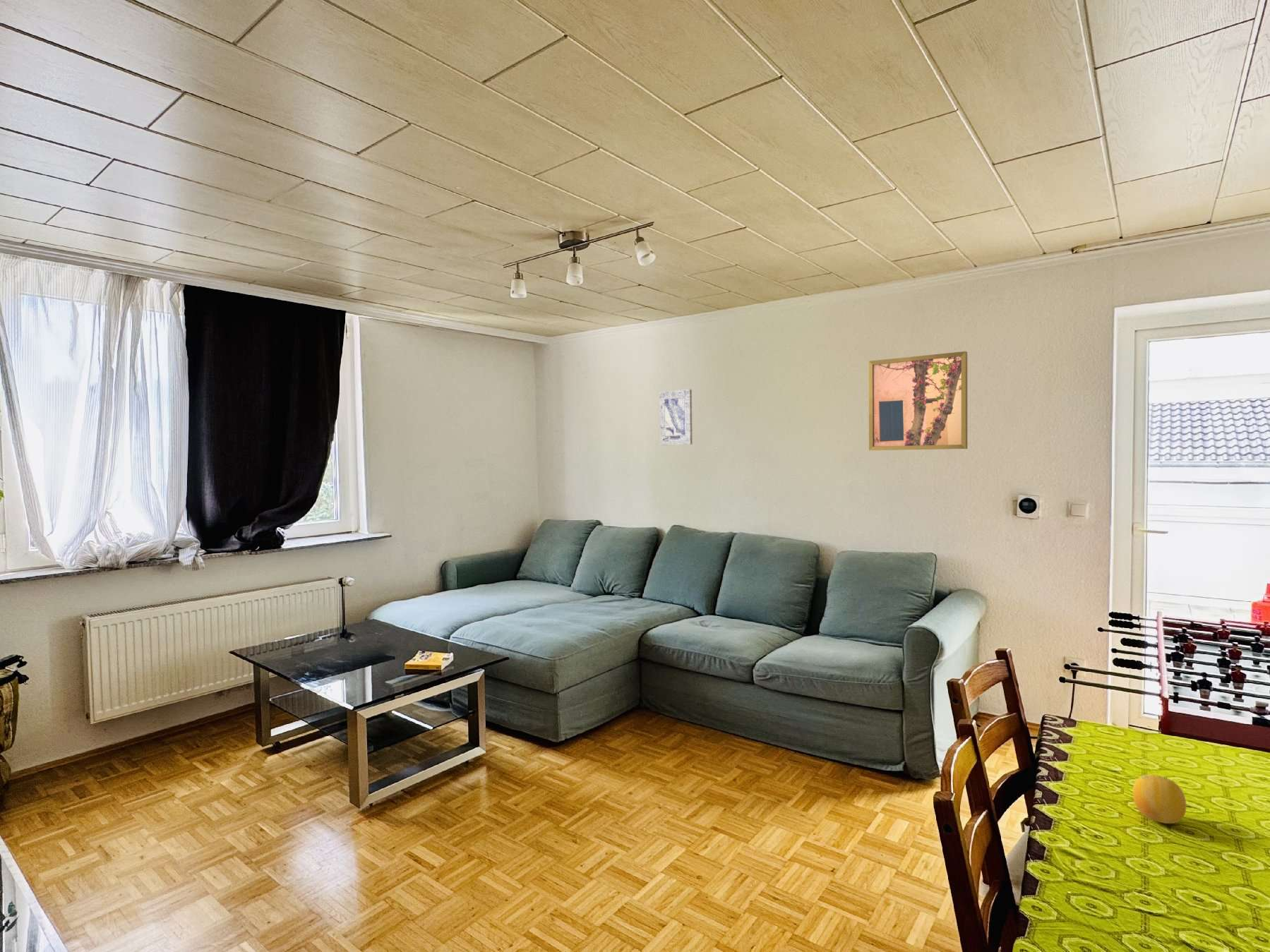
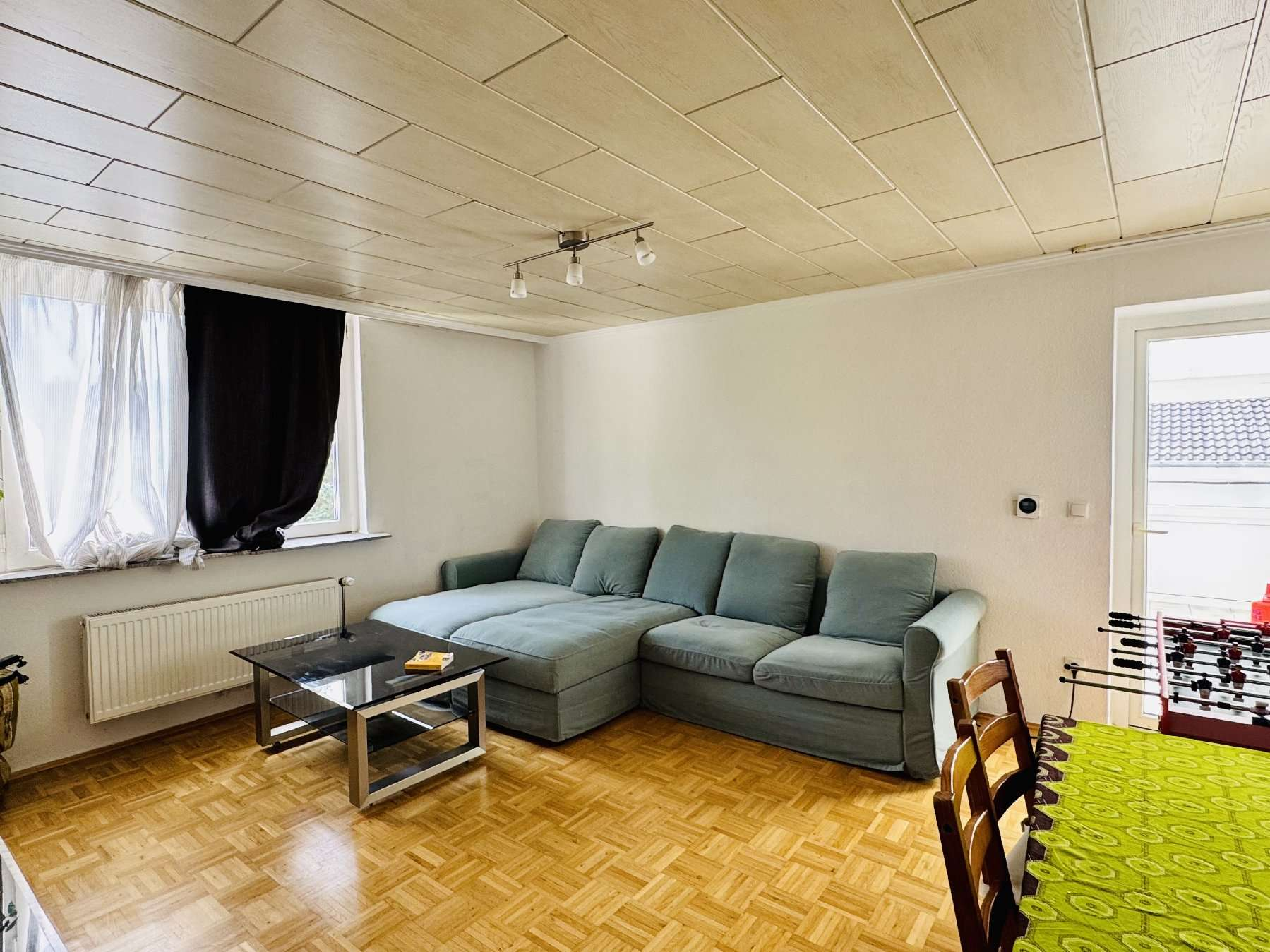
- wall art [868,351,968,451]
- wall art [659,389,693,446]
- fruit [1132,774,1187,824]
